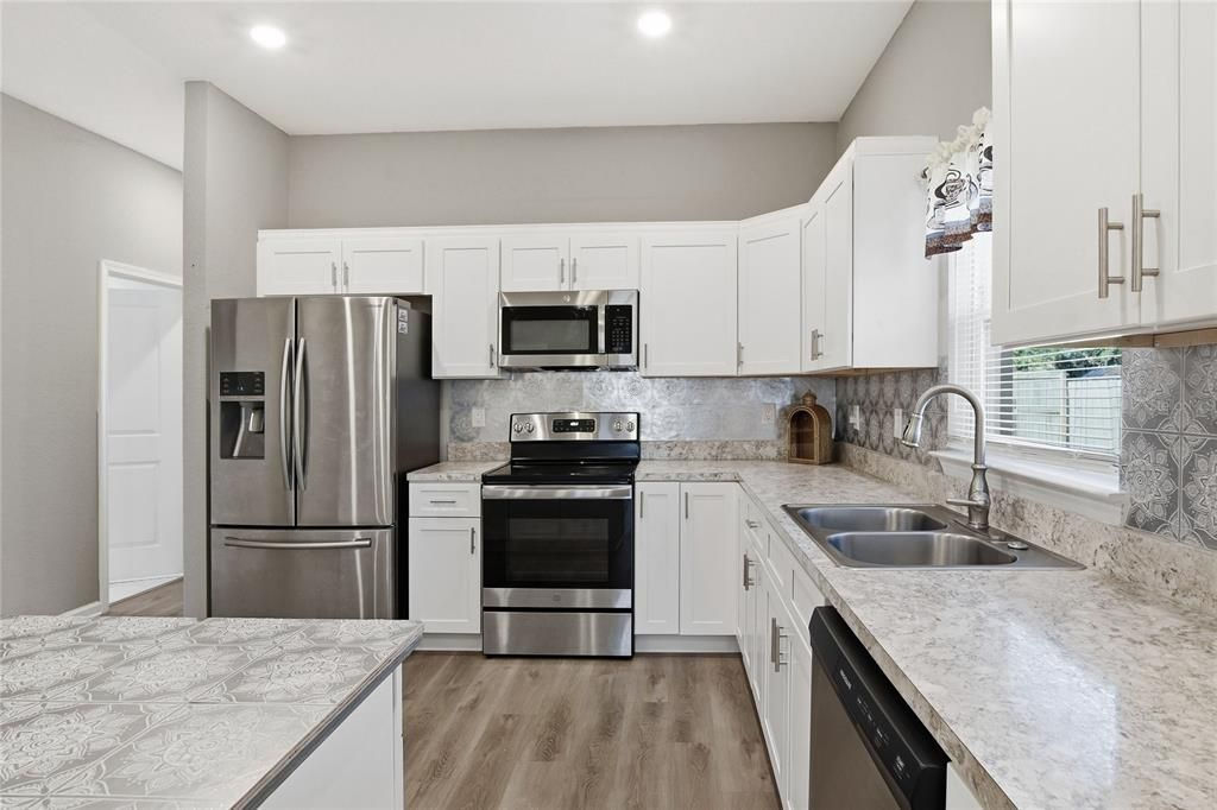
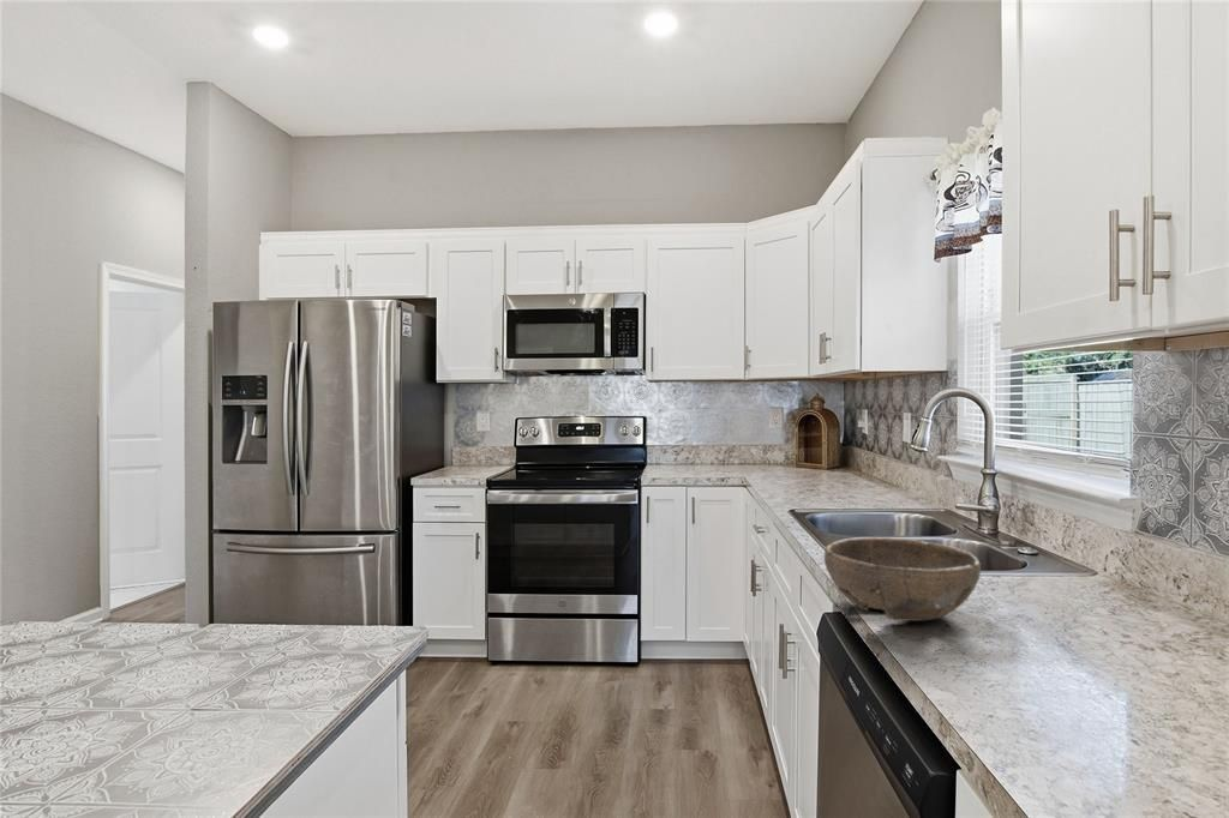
+ bowl [823,536,982,622]
